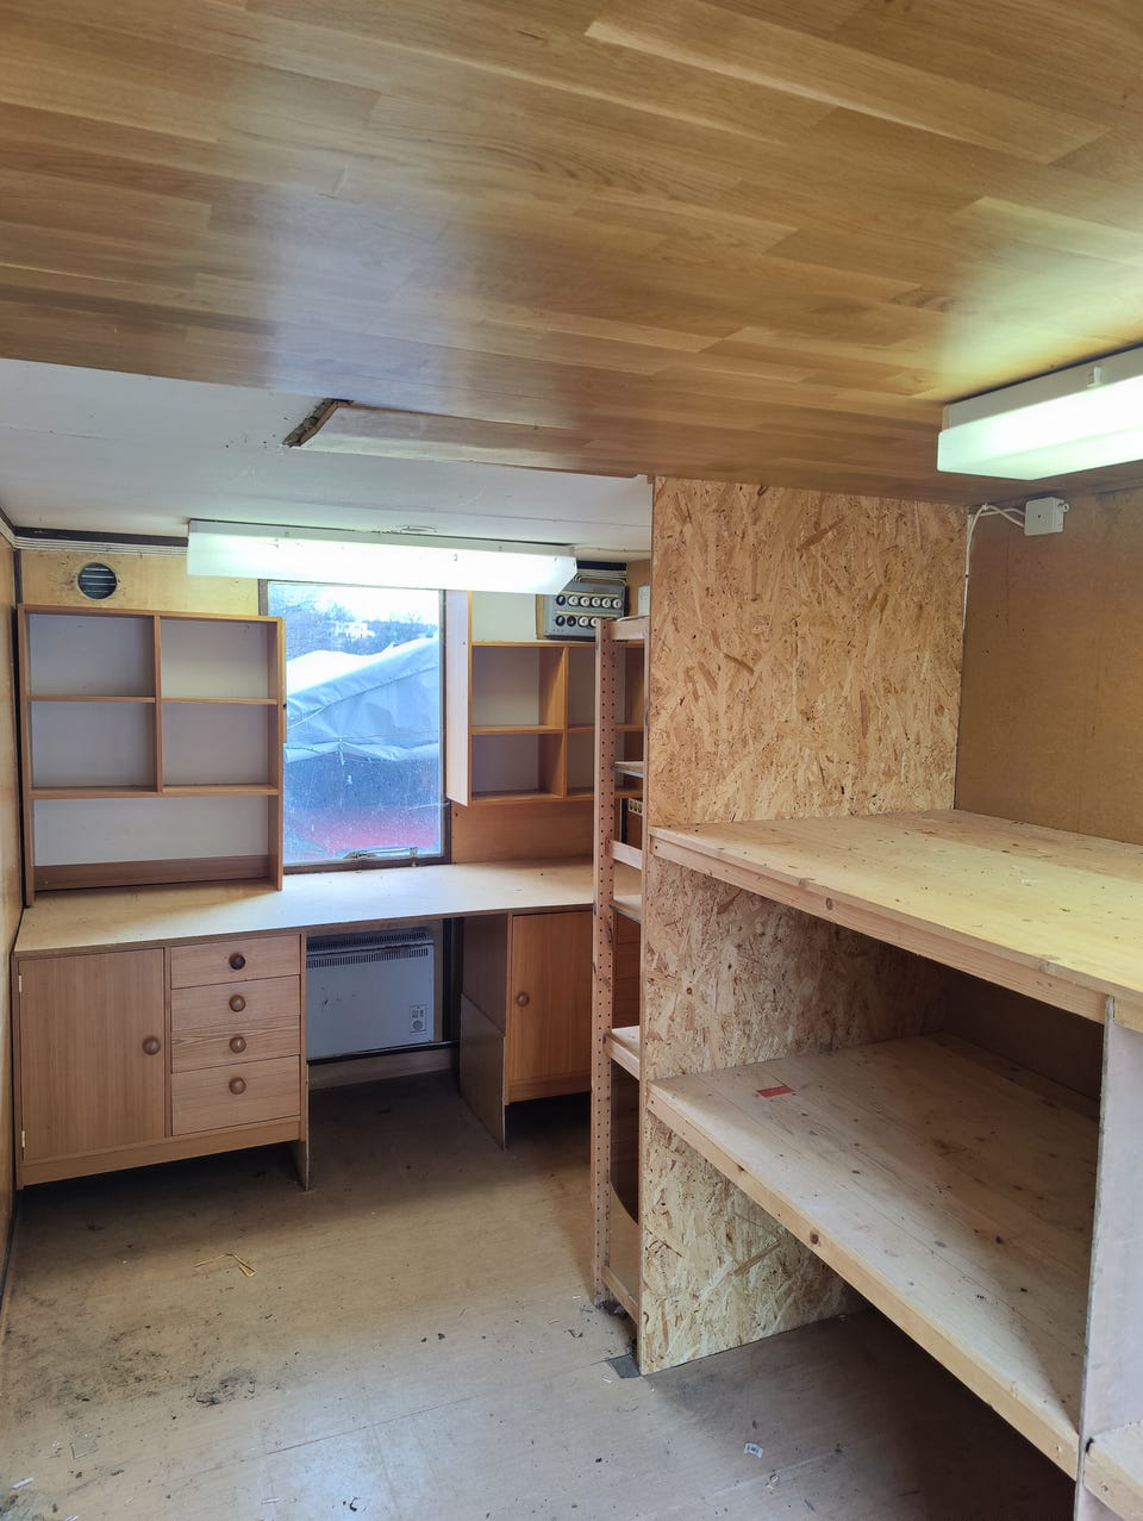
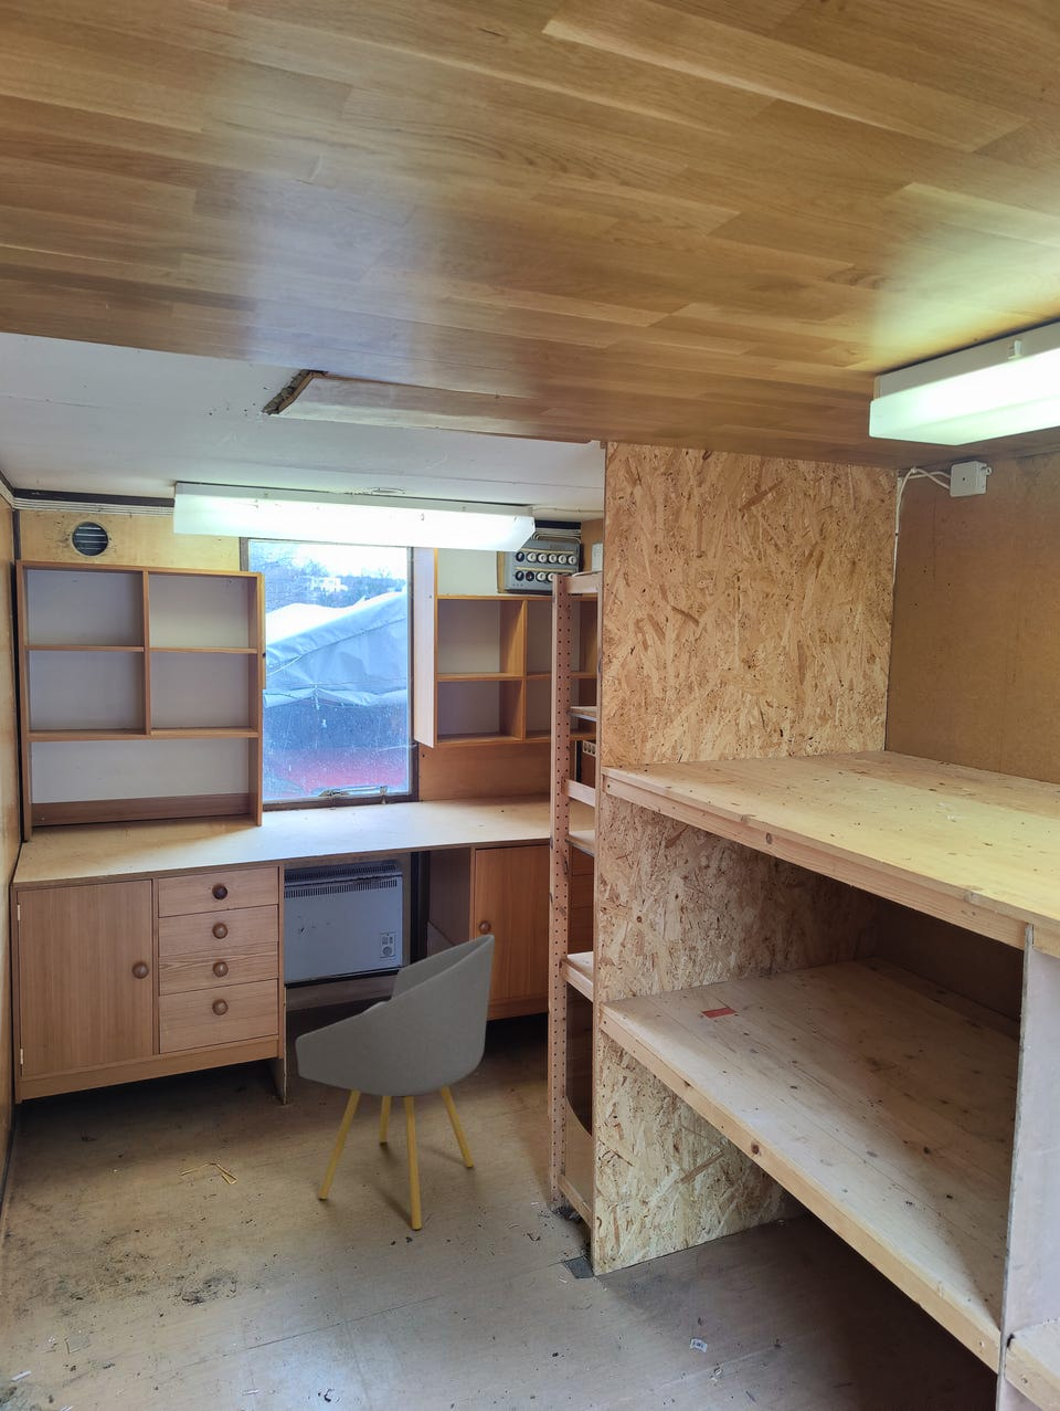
+ chair [295,933,495,1231]
